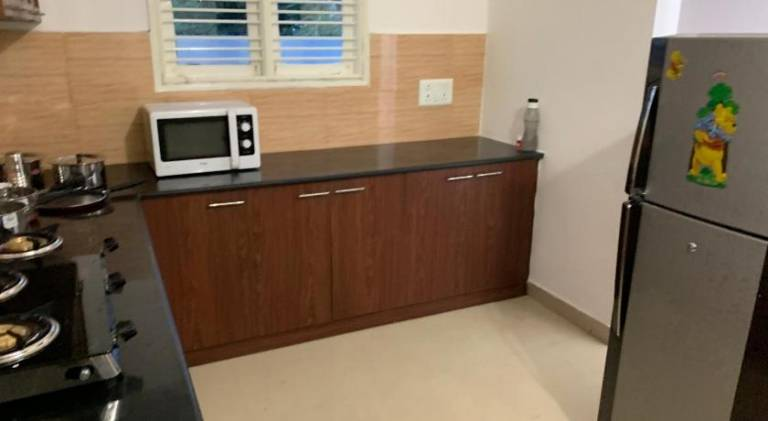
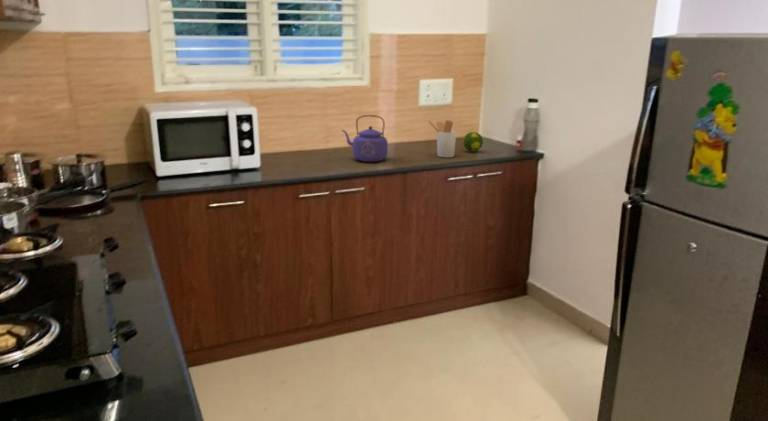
+ fruit [462,131,484,153]
+ utensil holder [427,119,458,158]
+ kettle [341,114,389,163]
